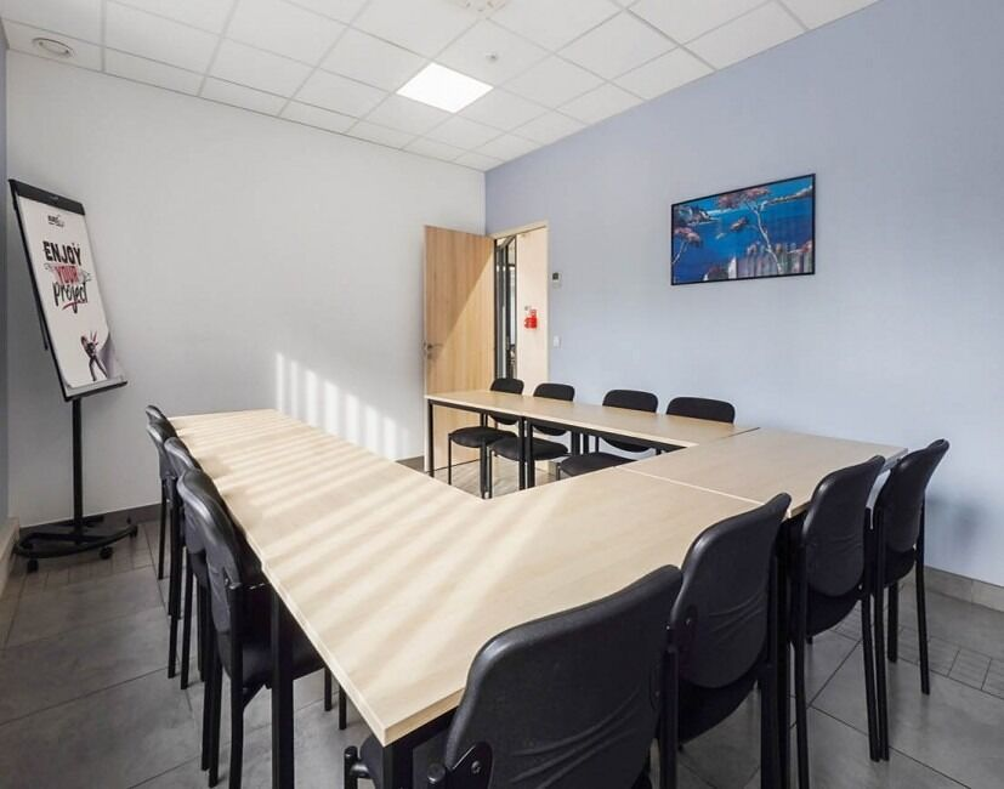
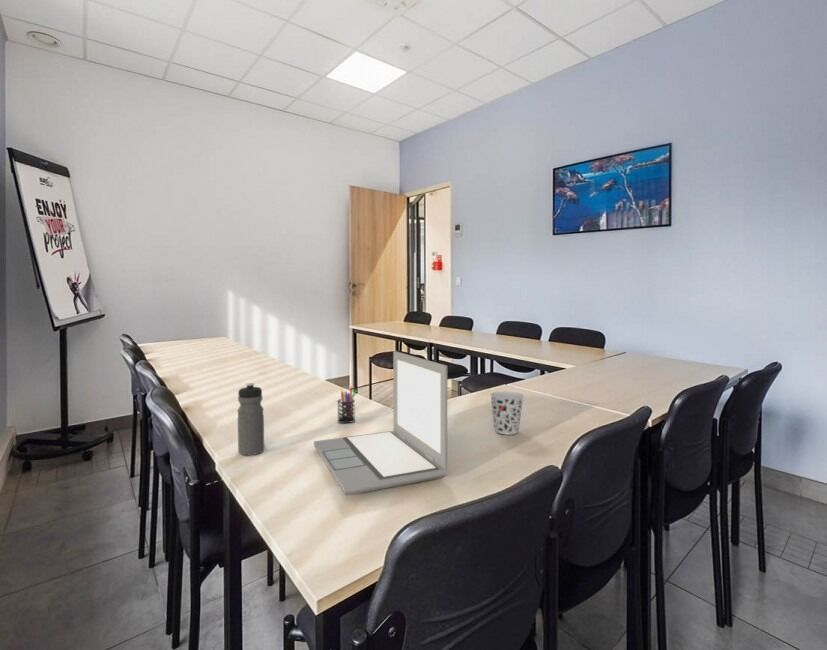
+ laptop [313,350,449,496]
+ water bottle [236,382,265,456]
+ pen holder [336,386,358,424]
+ cup [489,391,525,435]
